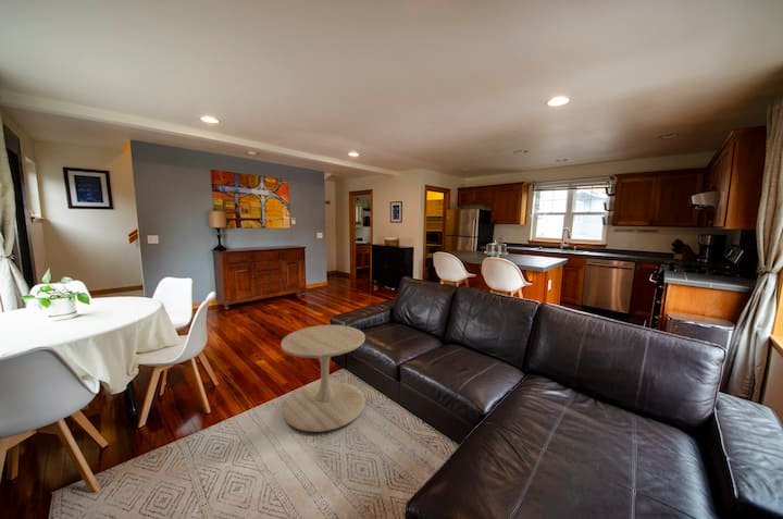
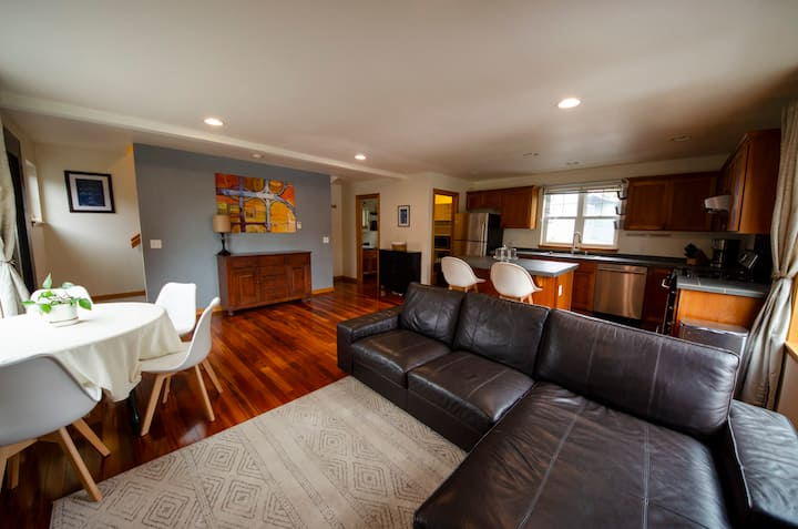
- side table [279,324,366,433]
